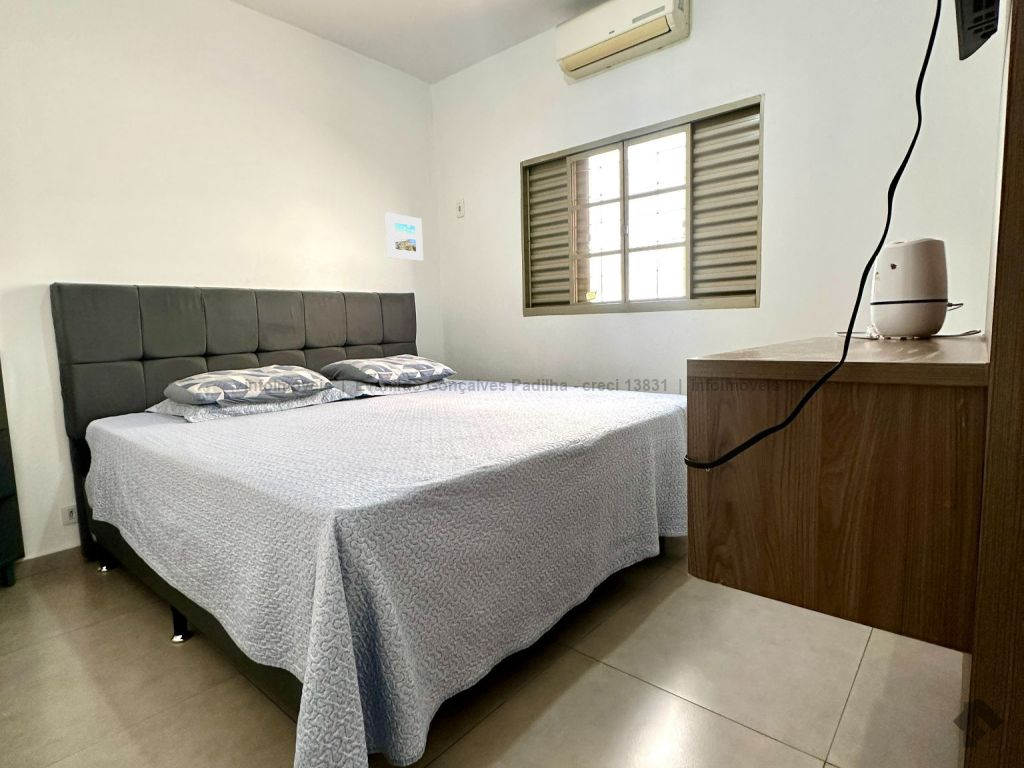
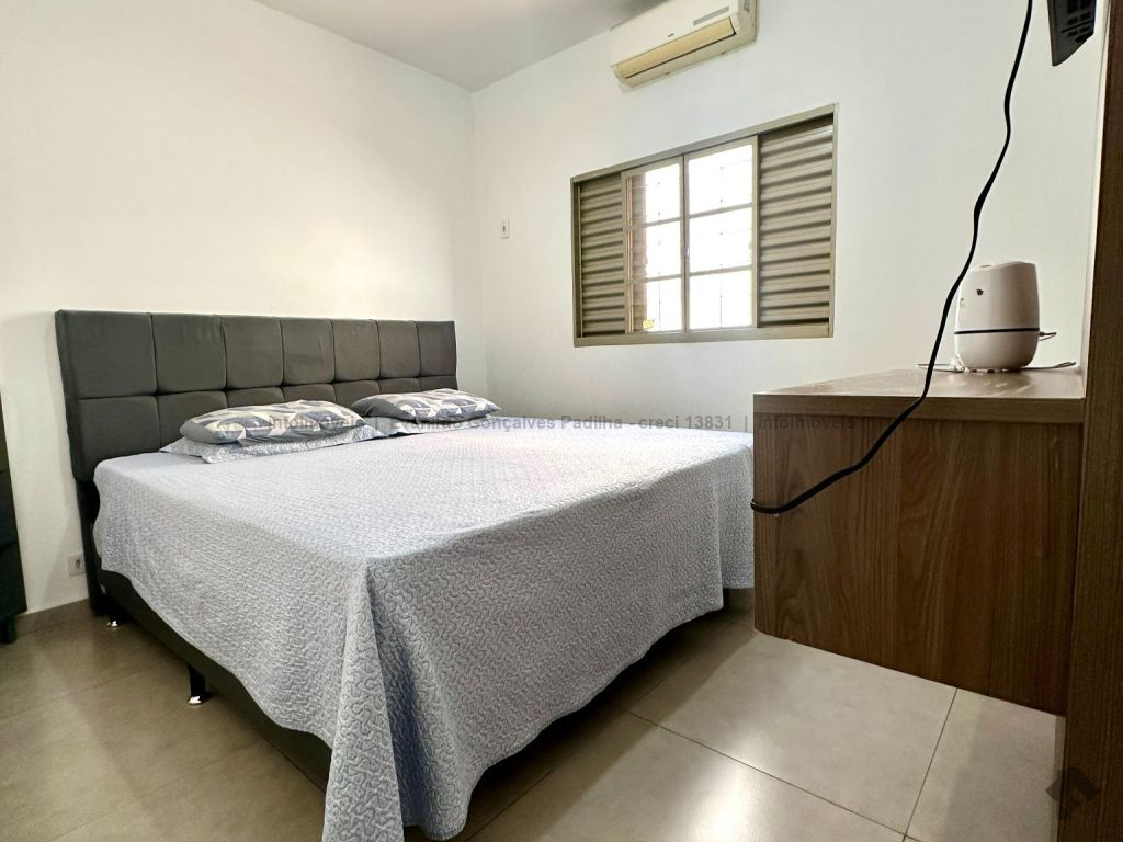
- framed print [384,212,424,262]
